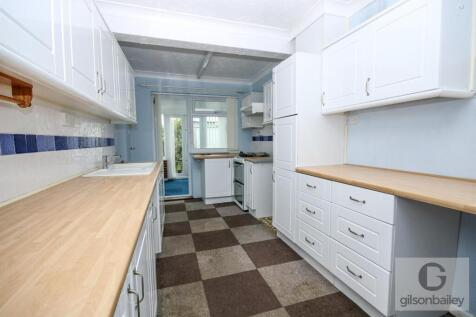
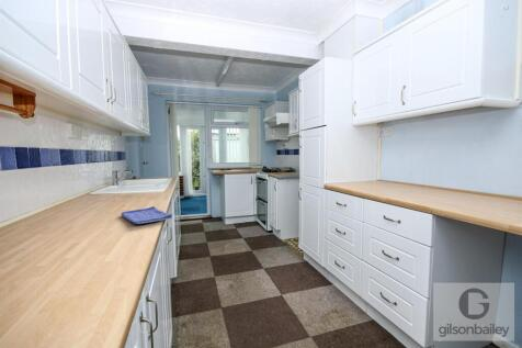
+ dish towel [121,205,173,225]
